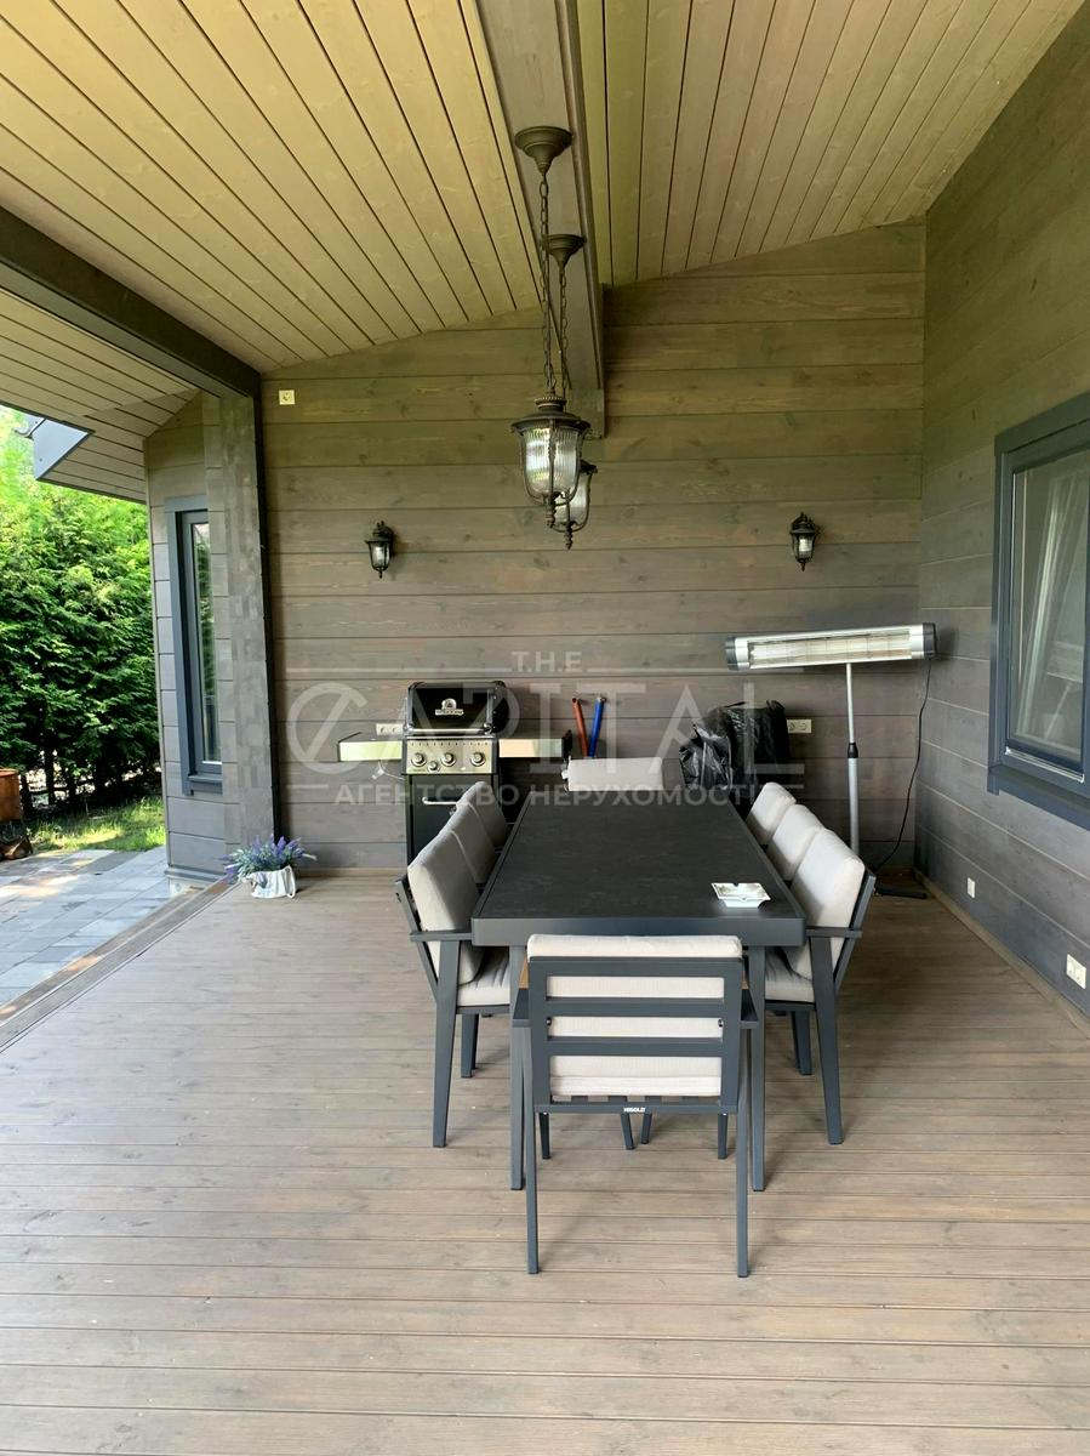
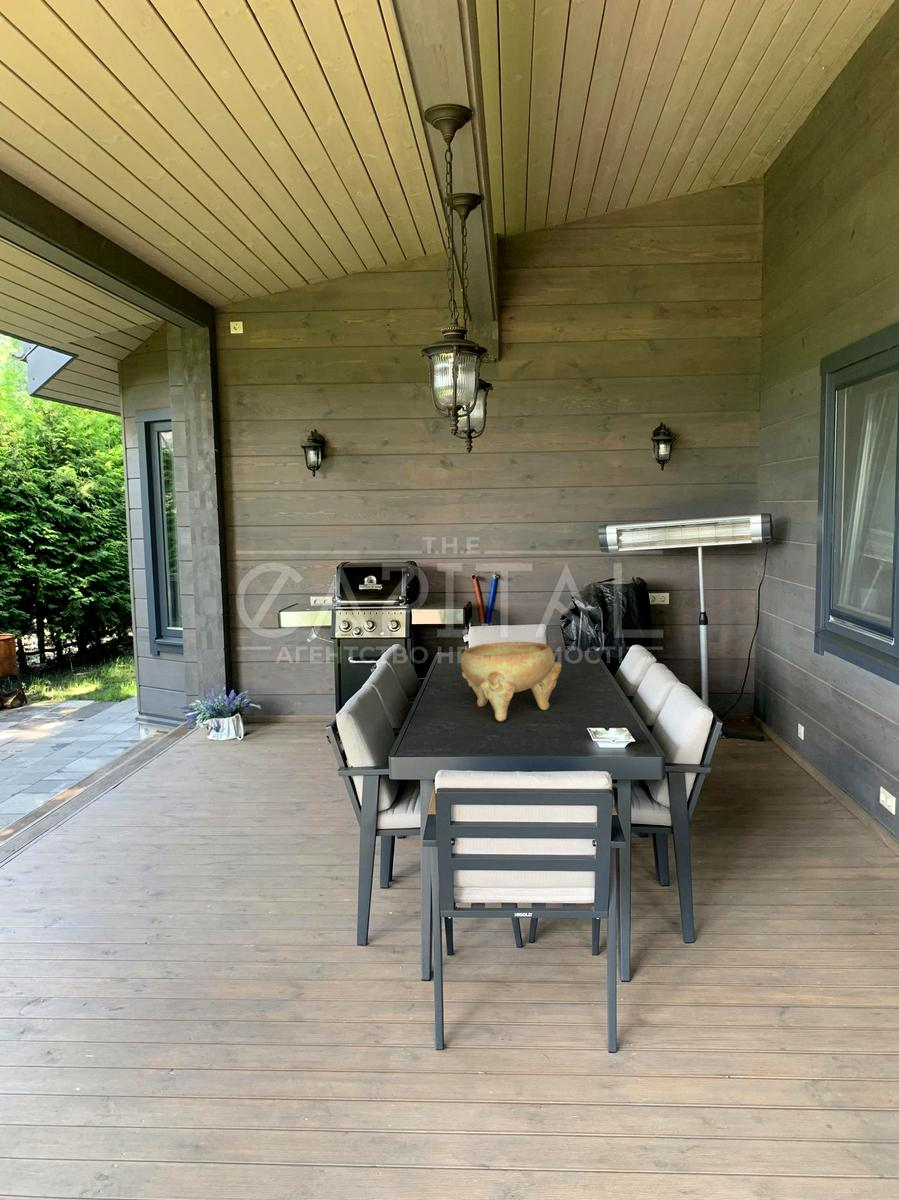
+ decorative bowl [460,641,562,722]
